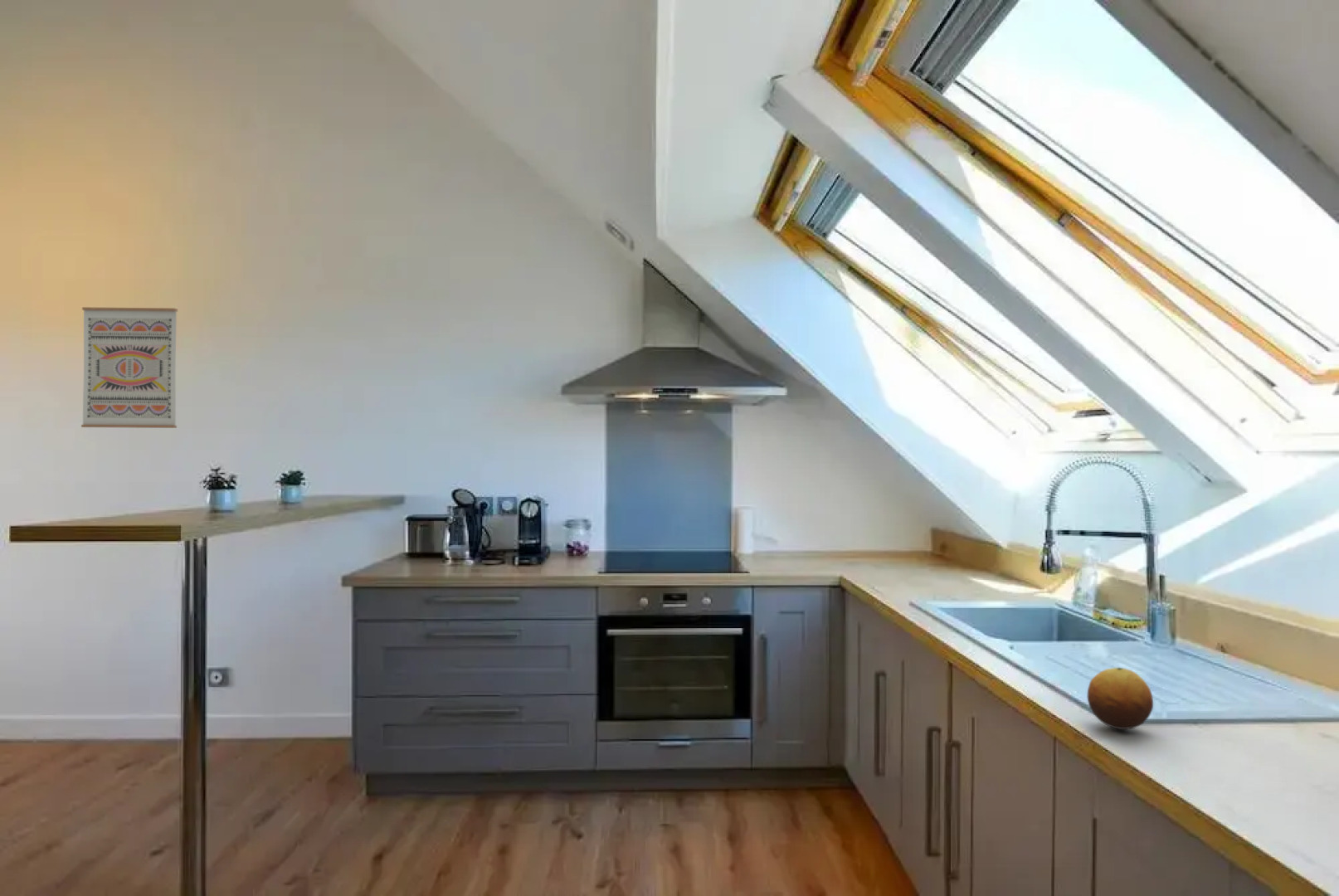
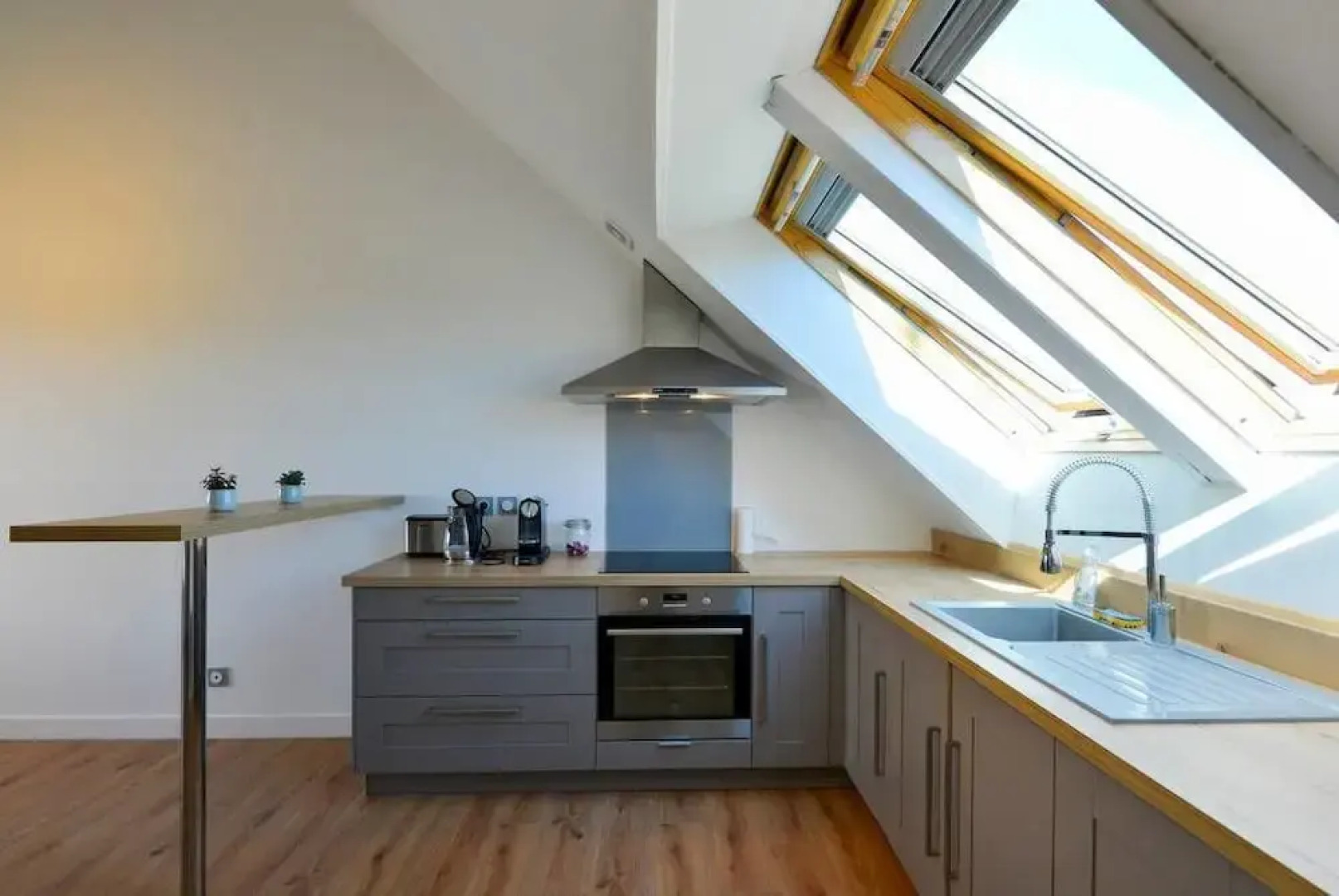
- fruit [1086,667,1154,730]
- wall art [80,306,178,429]
